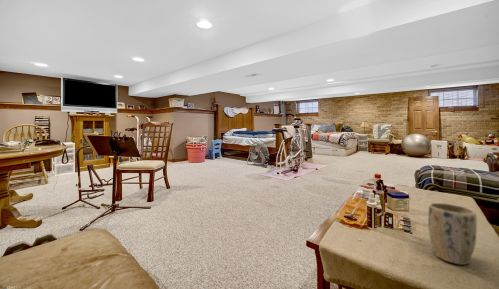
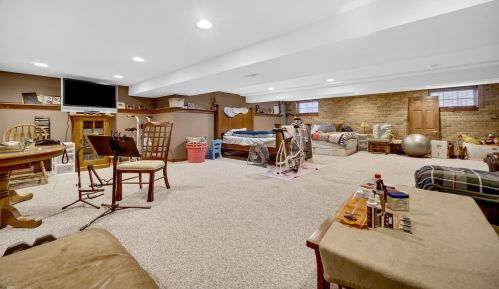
- plant pot [427,202,478,266]
